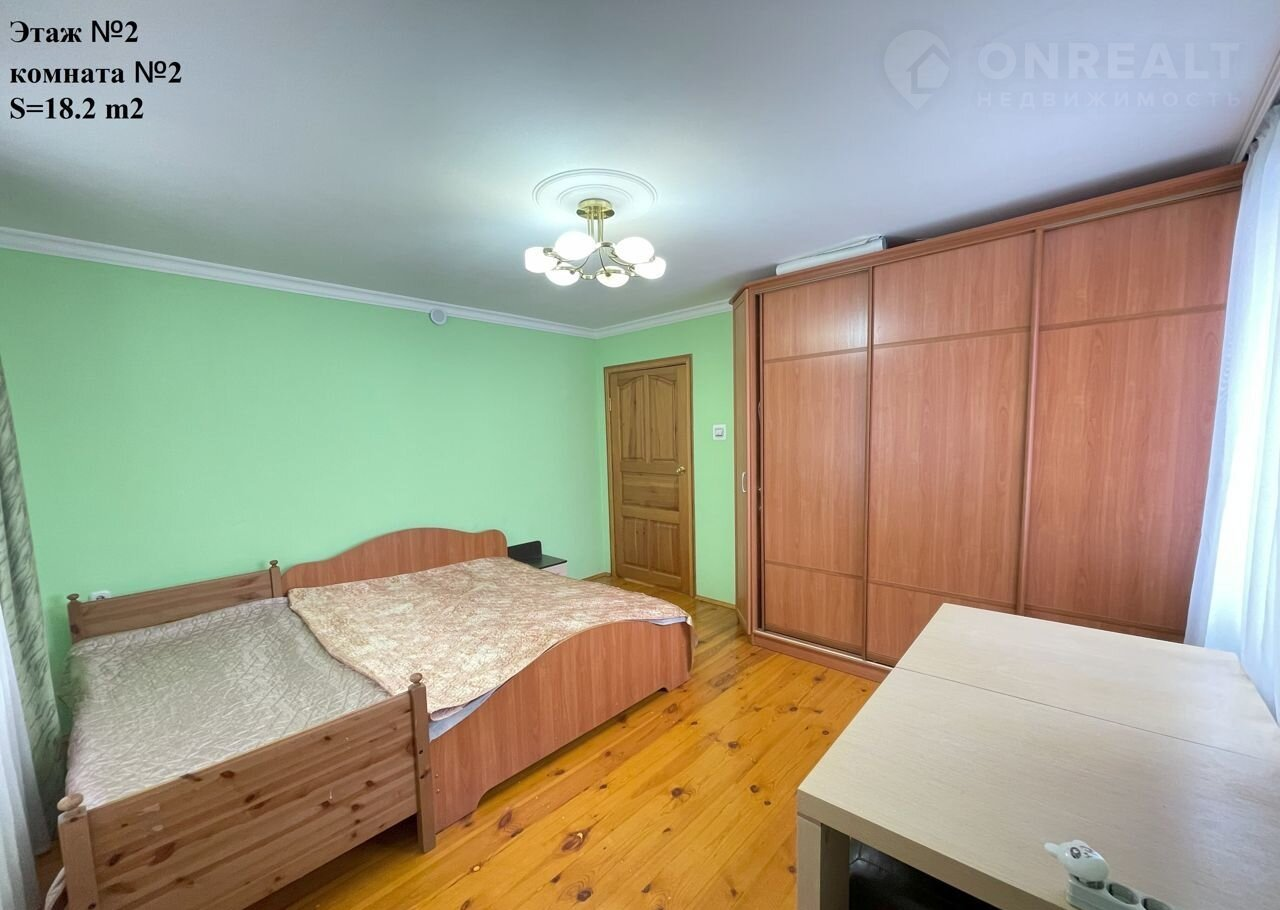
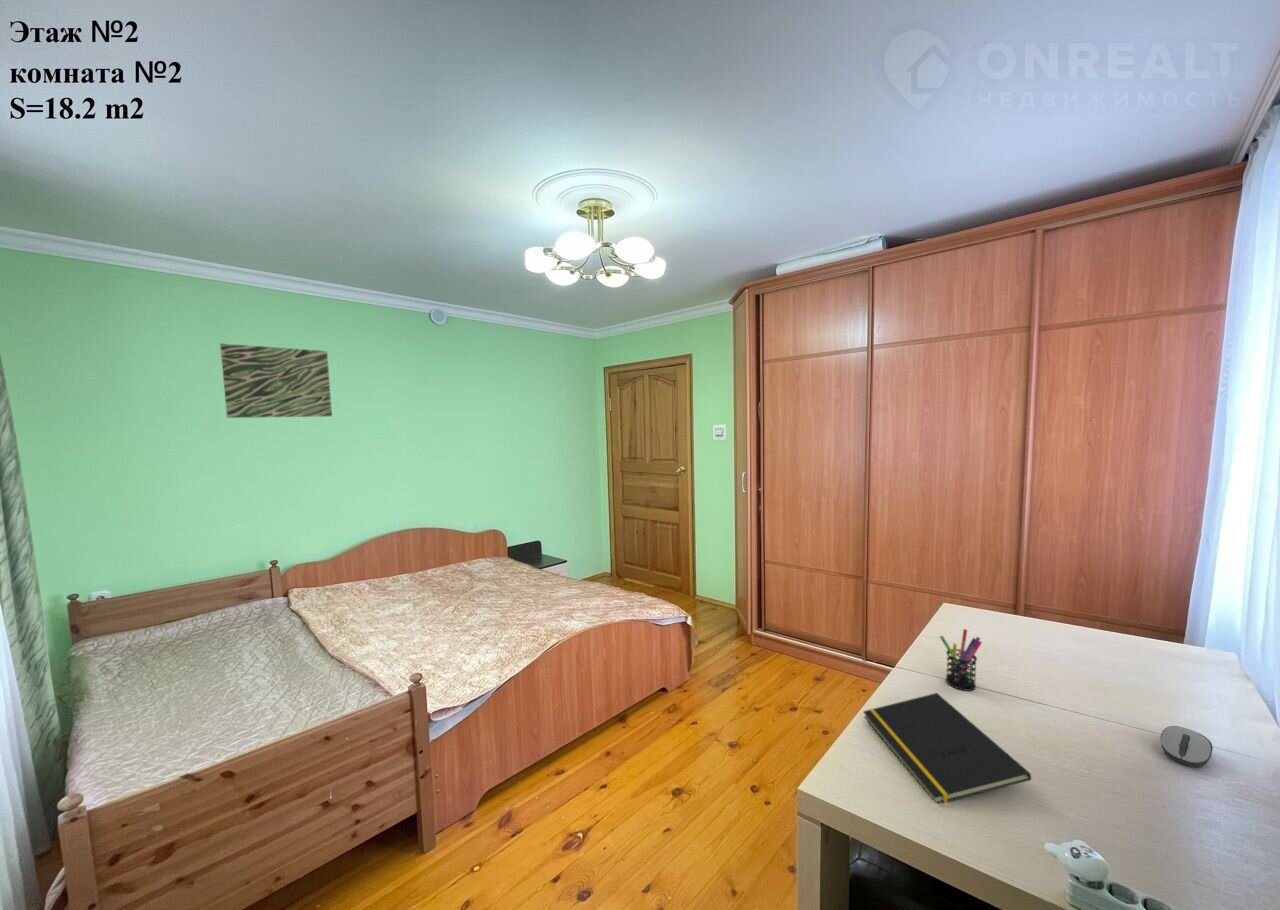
+ computer mouse [1159,725,1214,768]
+ notepad [862,692,1032,804]
+ wall art [219,343,333,419]
+ pen holder [939,628,983,692]
